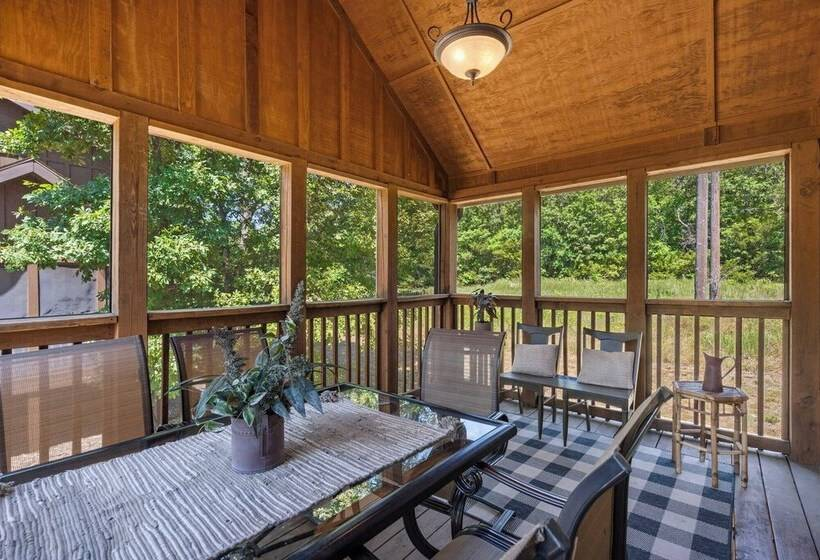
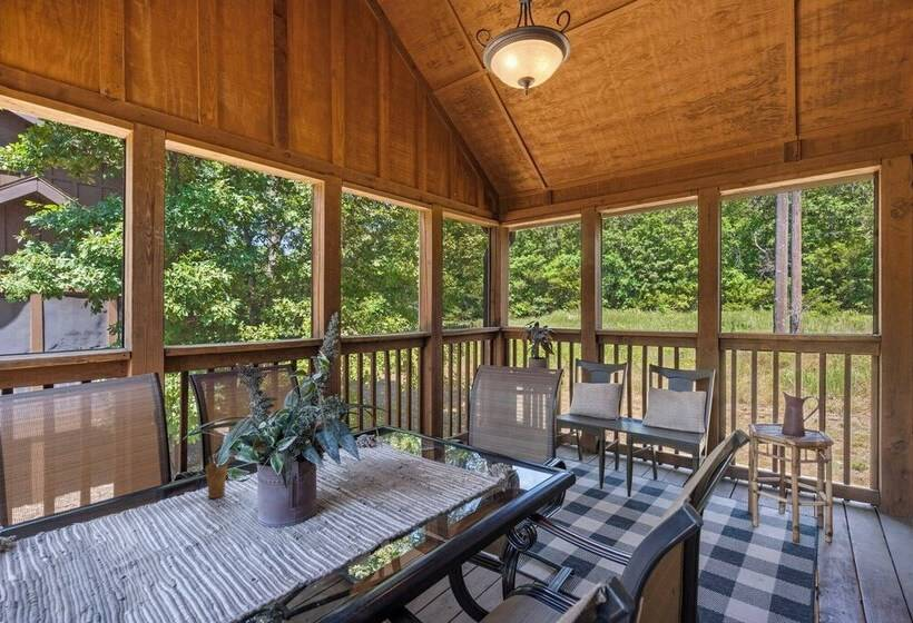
+ cup [205,455,228,500]
